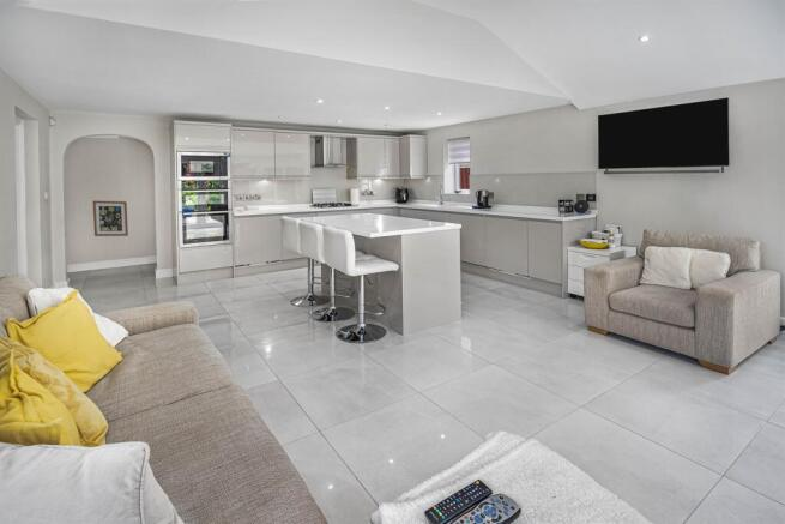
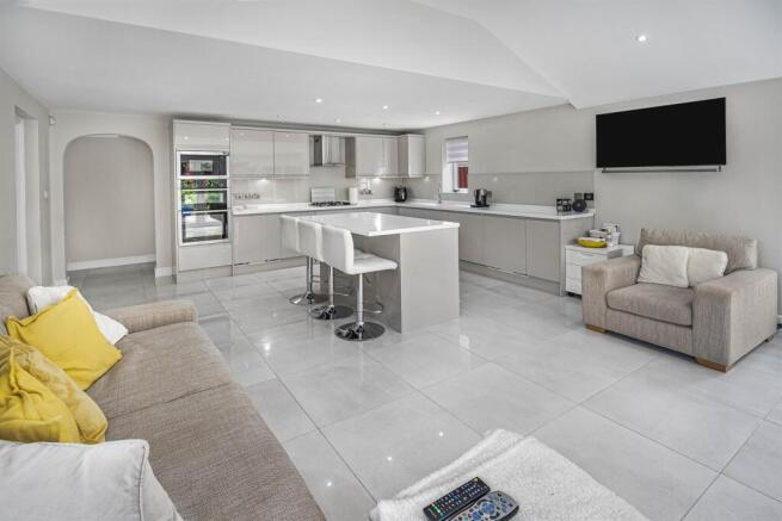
- wall art [92,200,129,237]
